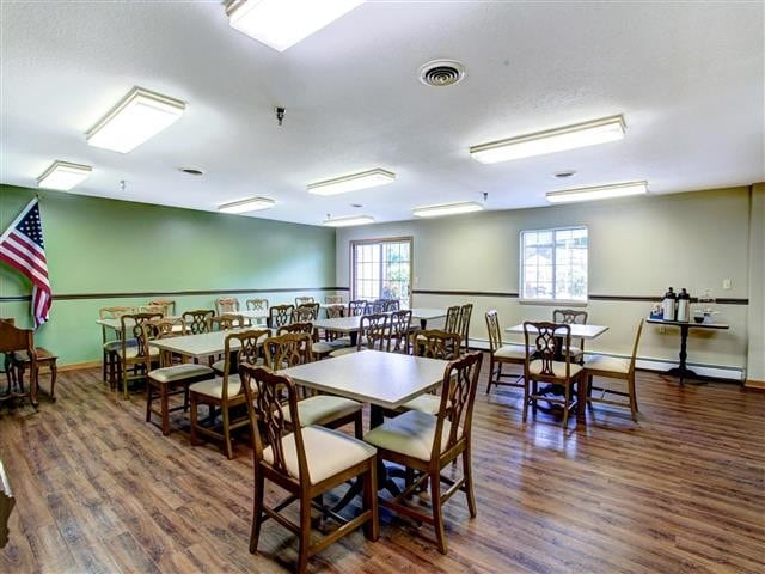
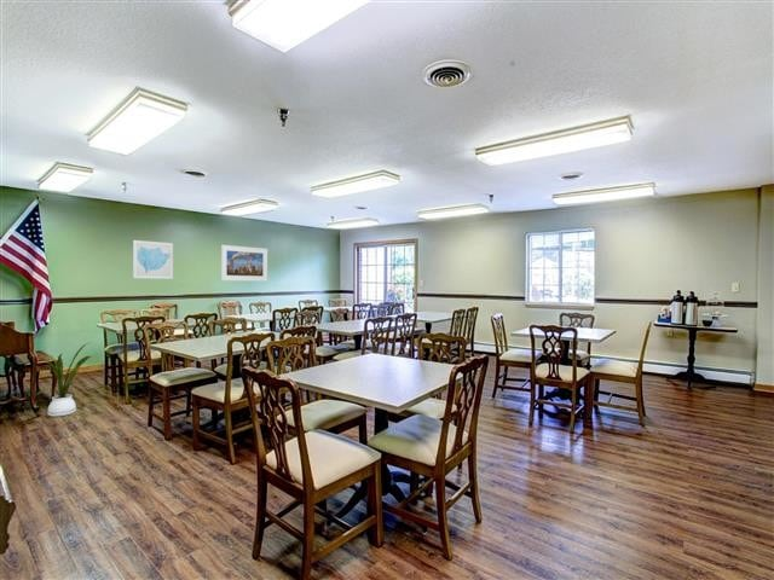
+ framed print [220,244,268,283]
+ house plant [36,341,93,418]
+ wall art [132,239,174,280]
